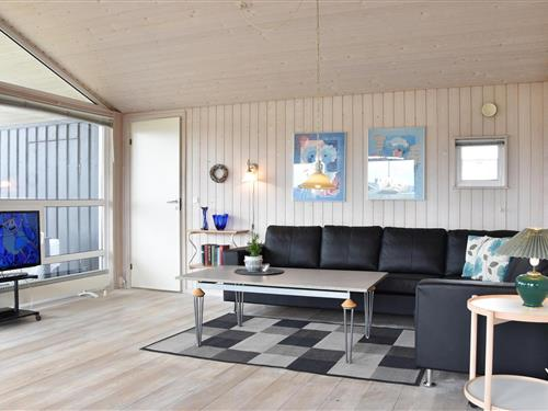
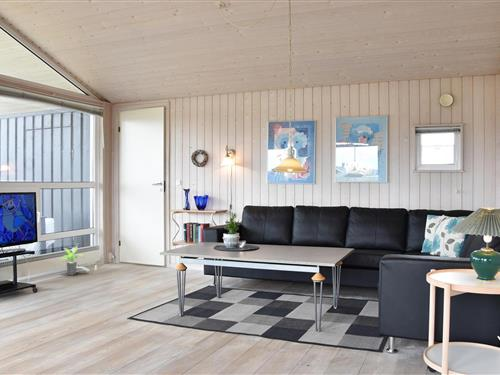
+ potted plant [60,245,85,276]
